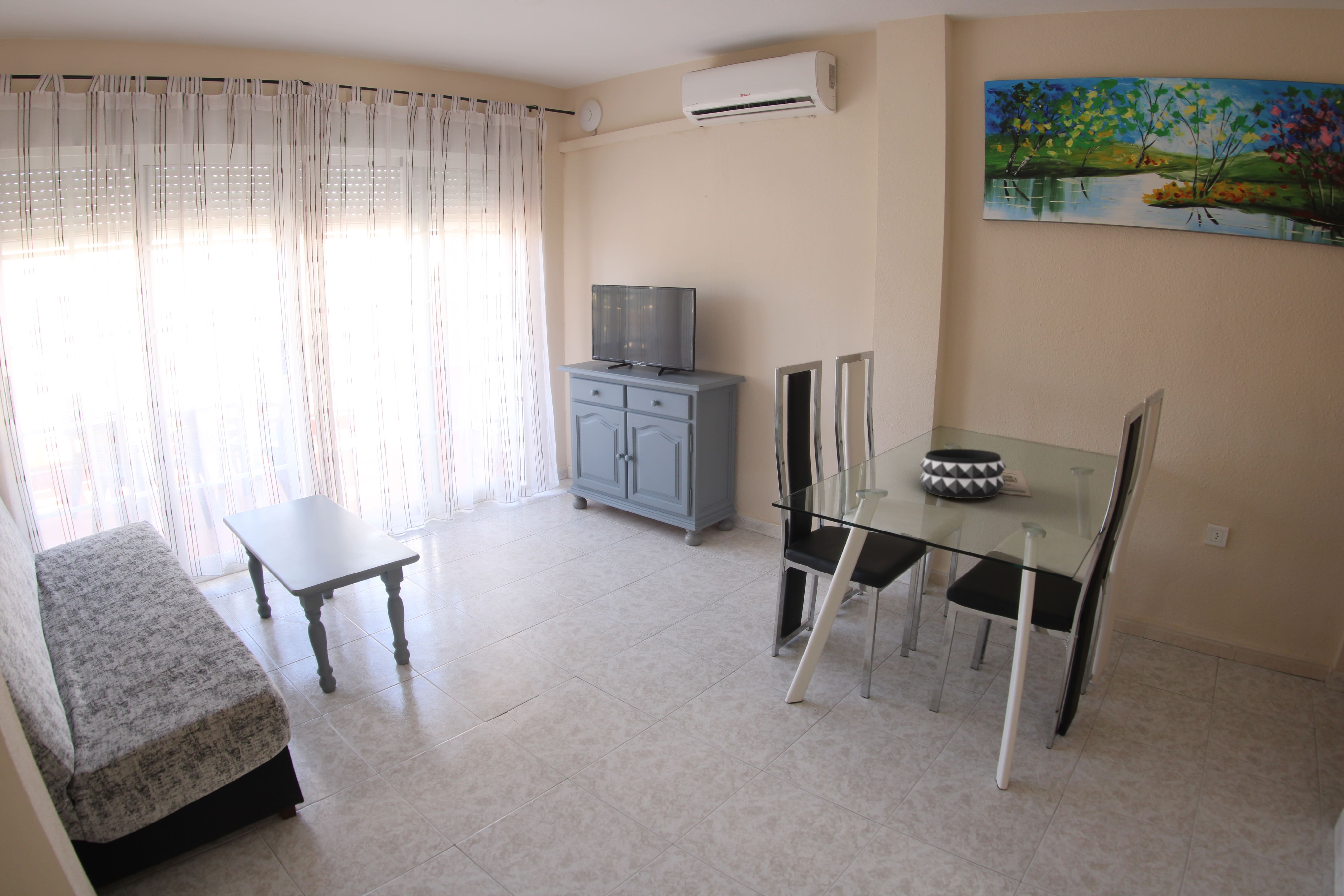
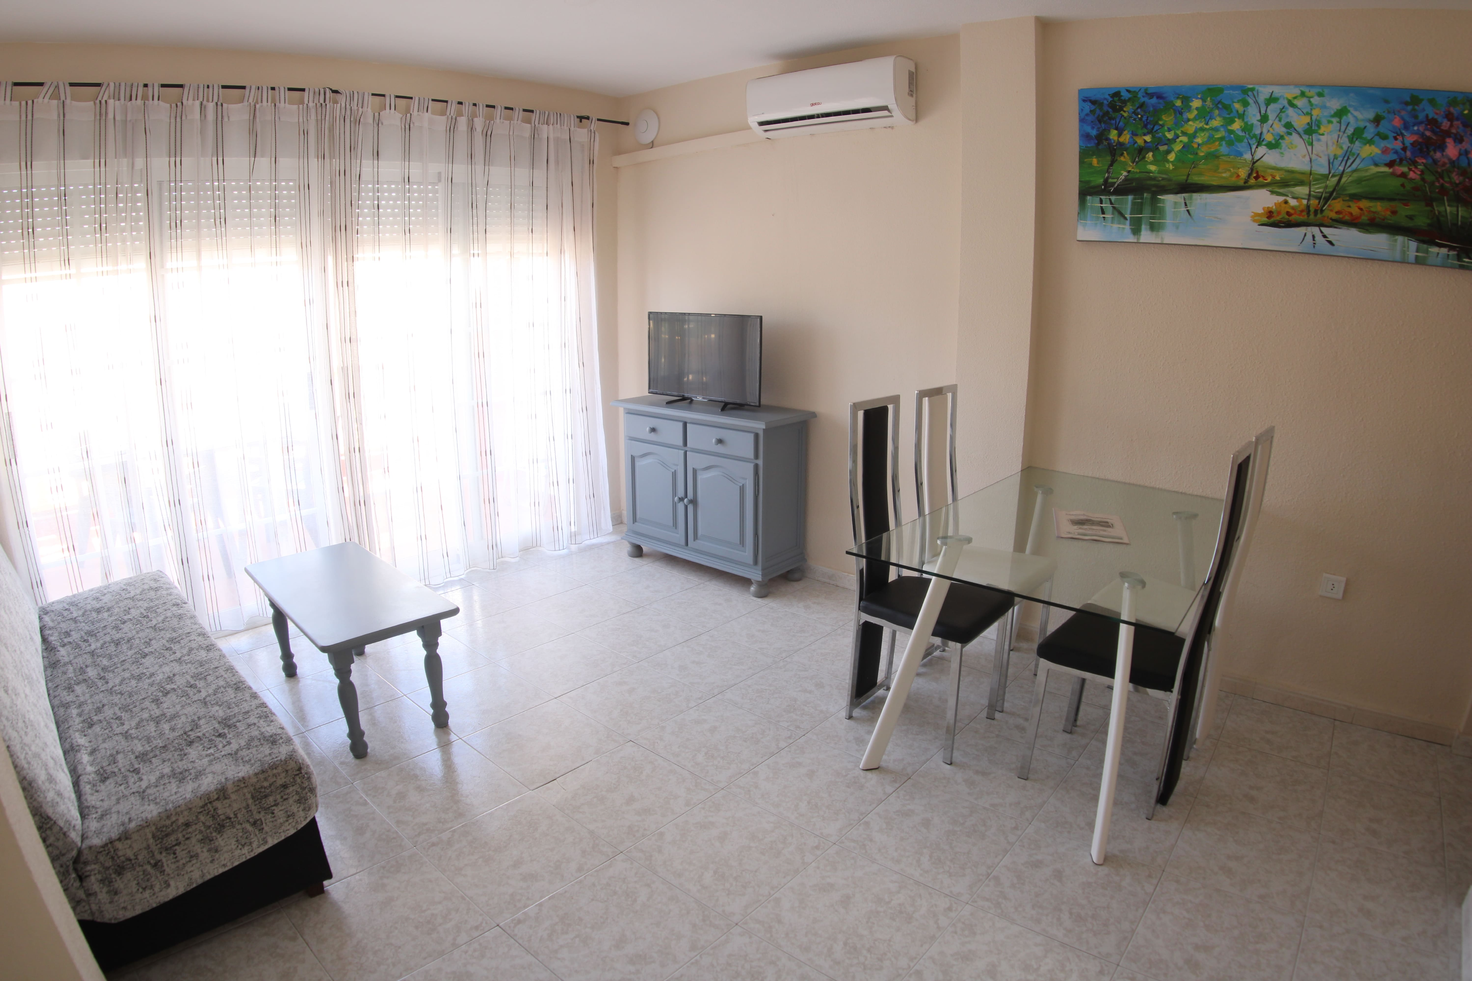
- decorative bowl [919,449,1007,499]
